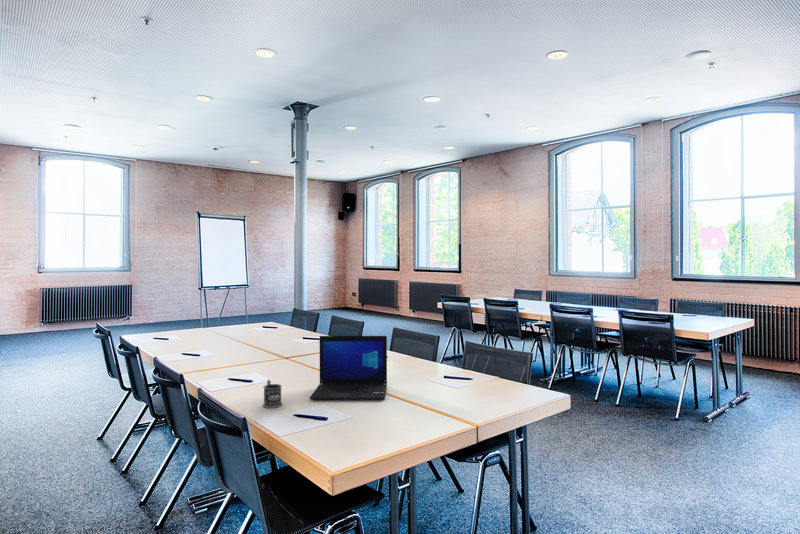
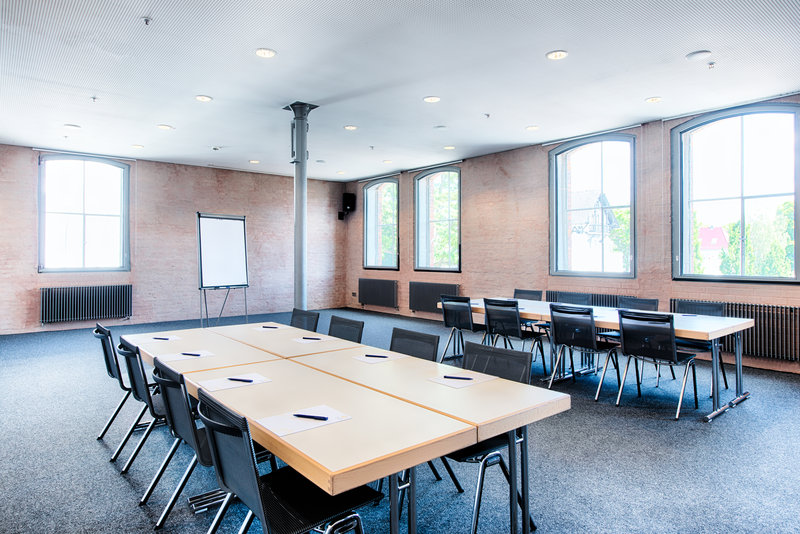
- laptop [309,335,388,401]
- mug [262,379,283,409]
